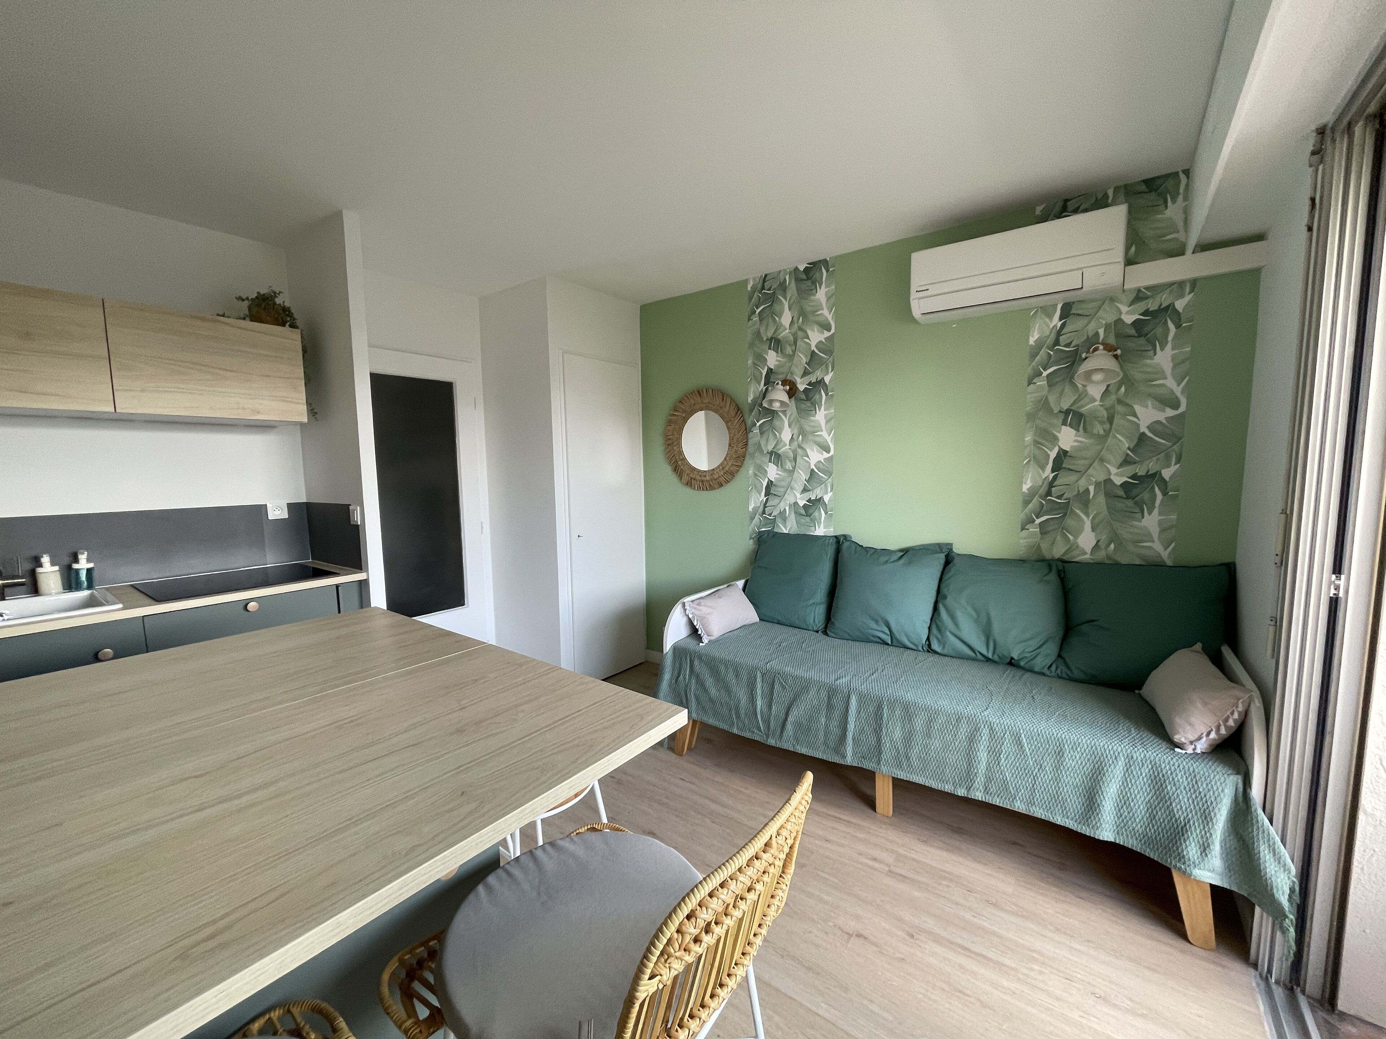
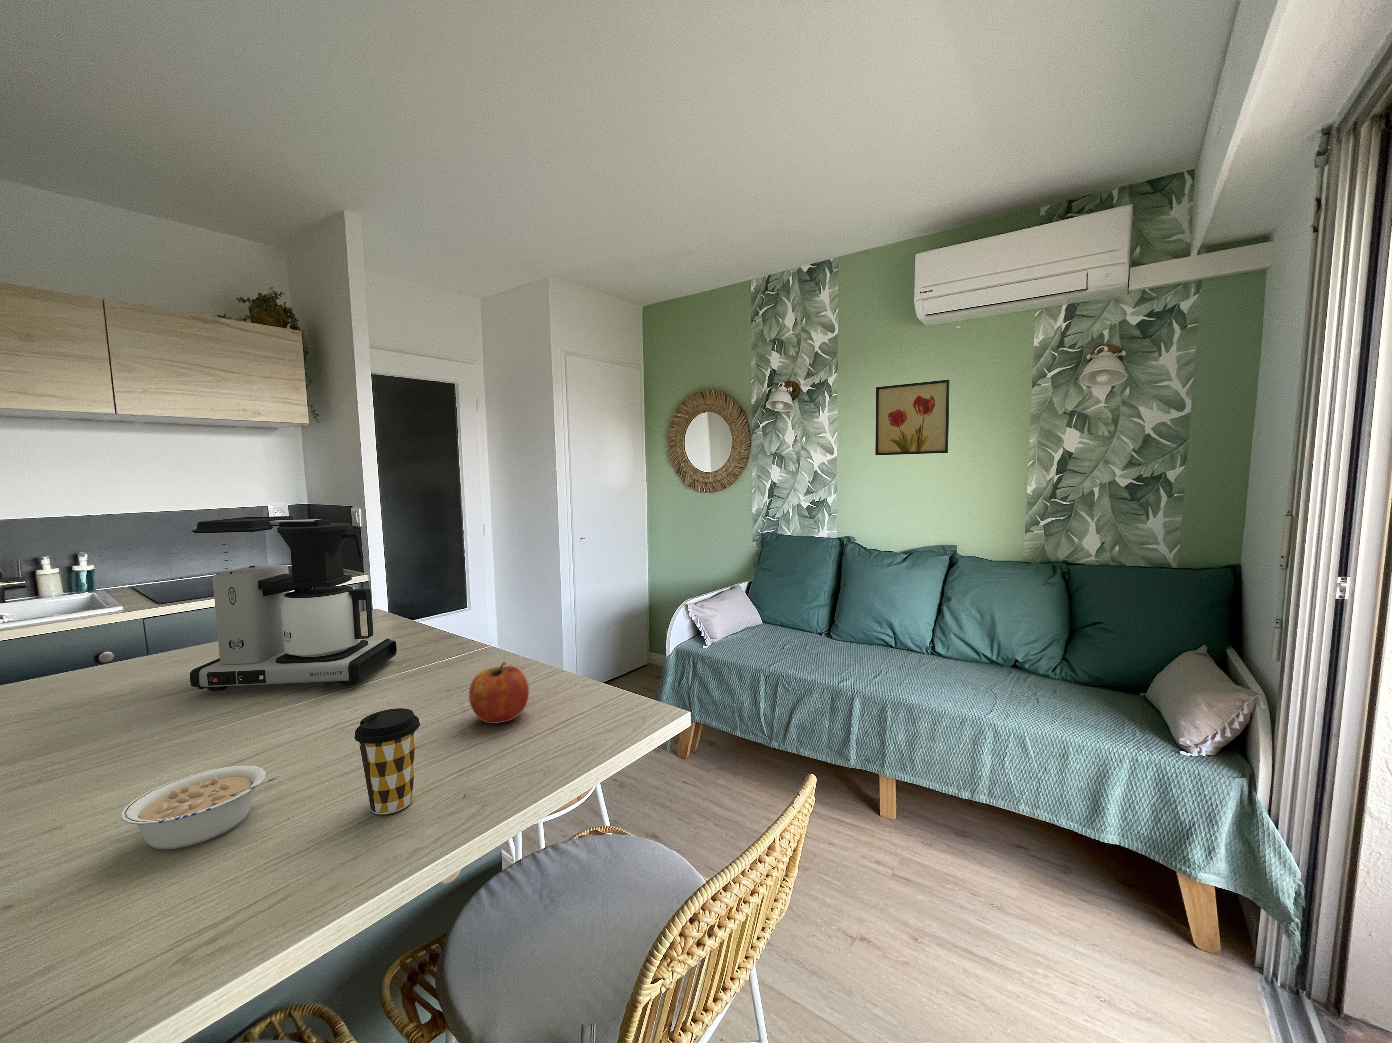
+ coffee maker [190,516,397,691]
+ wall art [875,379,950,456]
+ legume [119,765,279,850]
+ fruit [468,662,529,724]
+ coffee cup [354,708,420,815]
